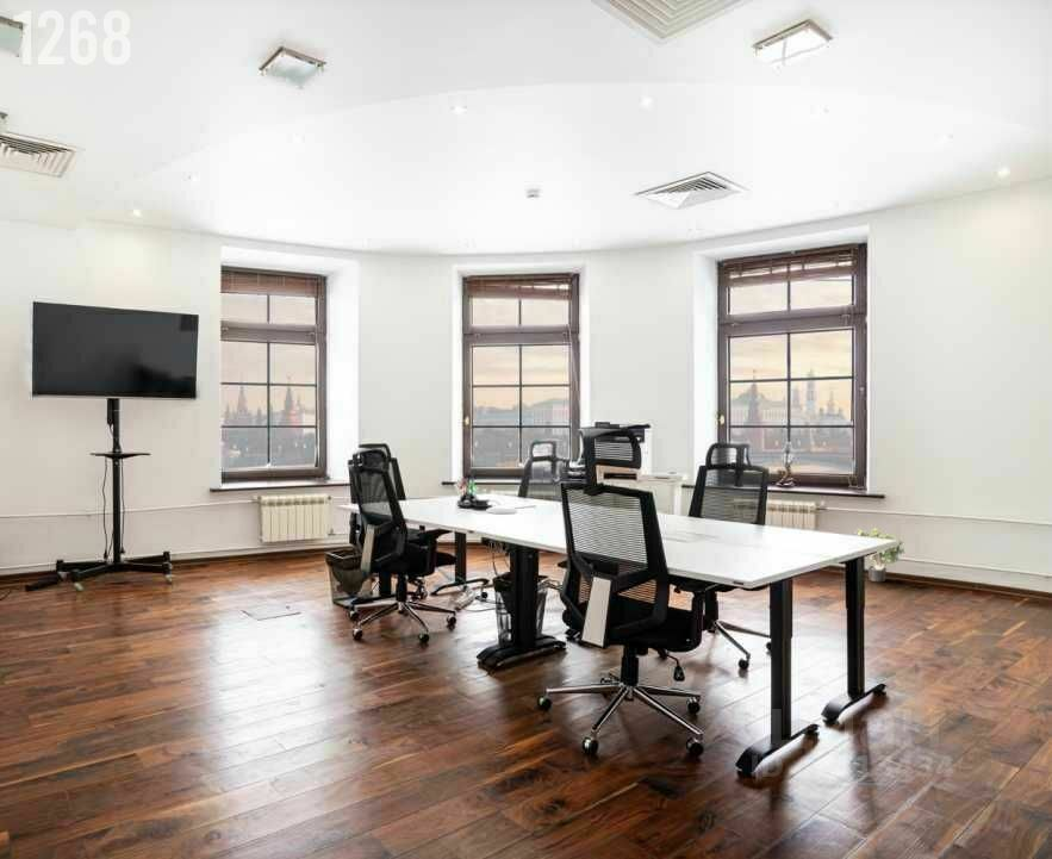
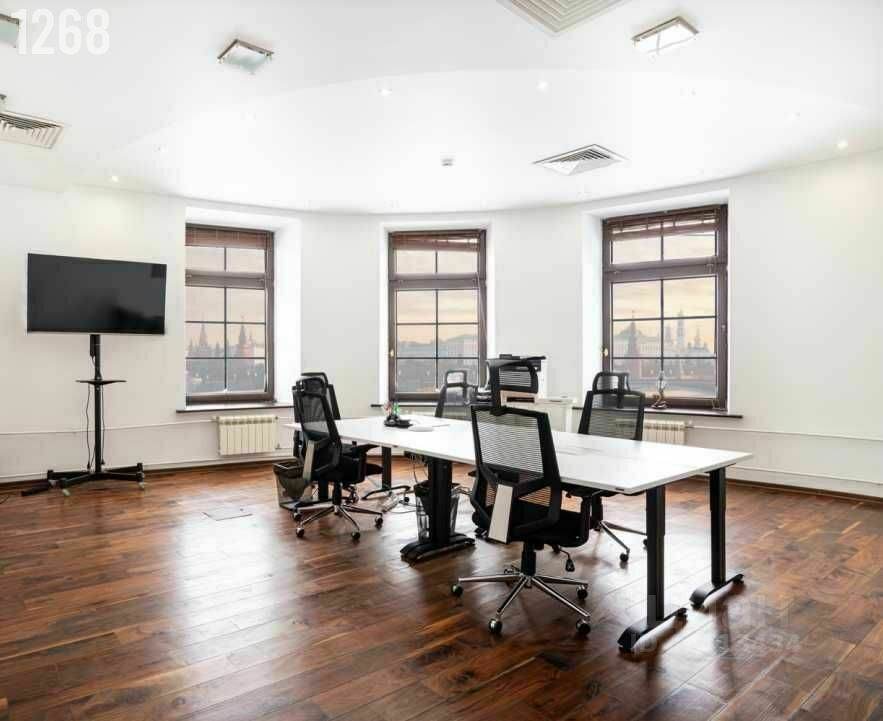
- potted plant [853,528,905,583]
